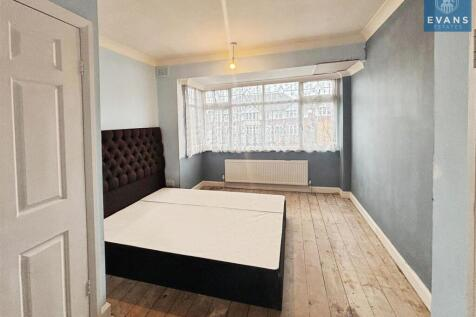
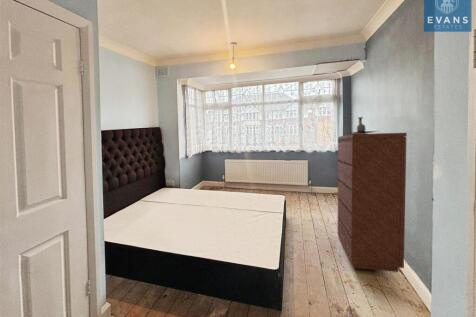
+ decorative vase [347,116,378,135]
+ dresser [337,132,408,273]
